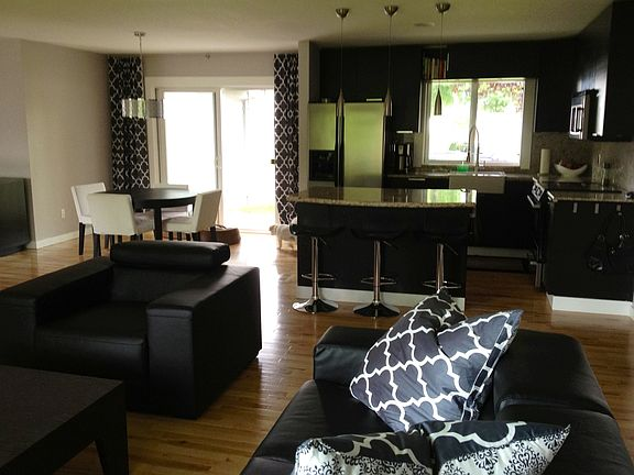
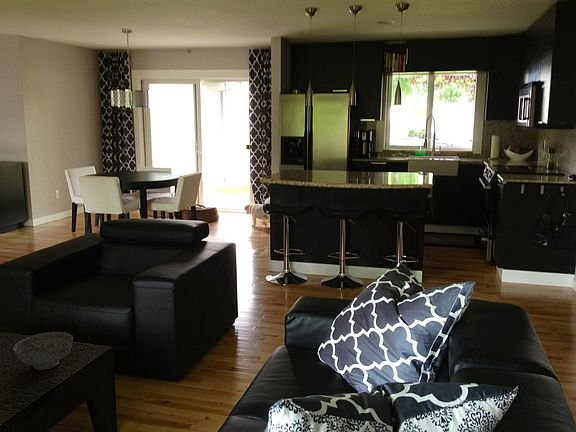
+ decorative bowl [12,331,74,371]
